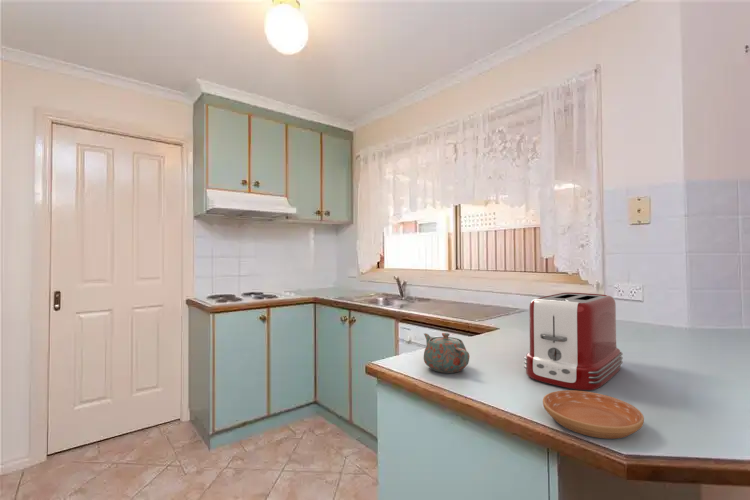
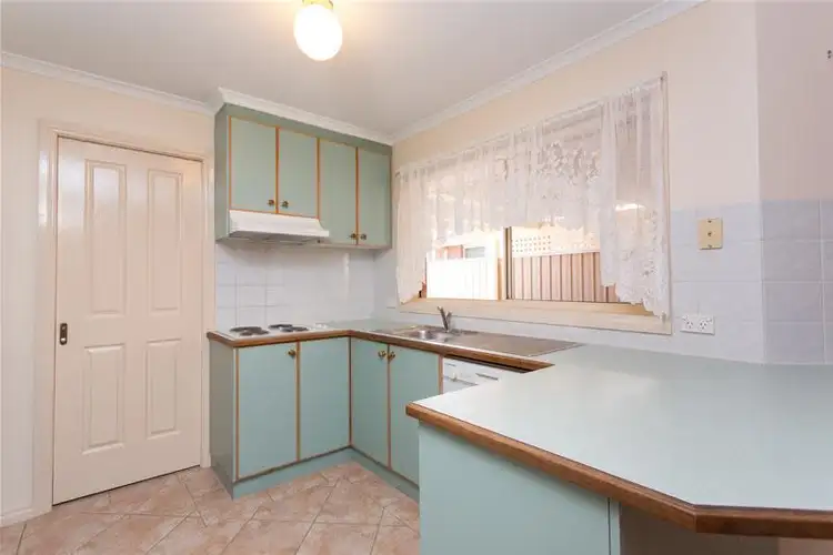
- toaster [523,292,624,391]
- teapot [423,332,471,374]
- saucer [542,389,645,440]
